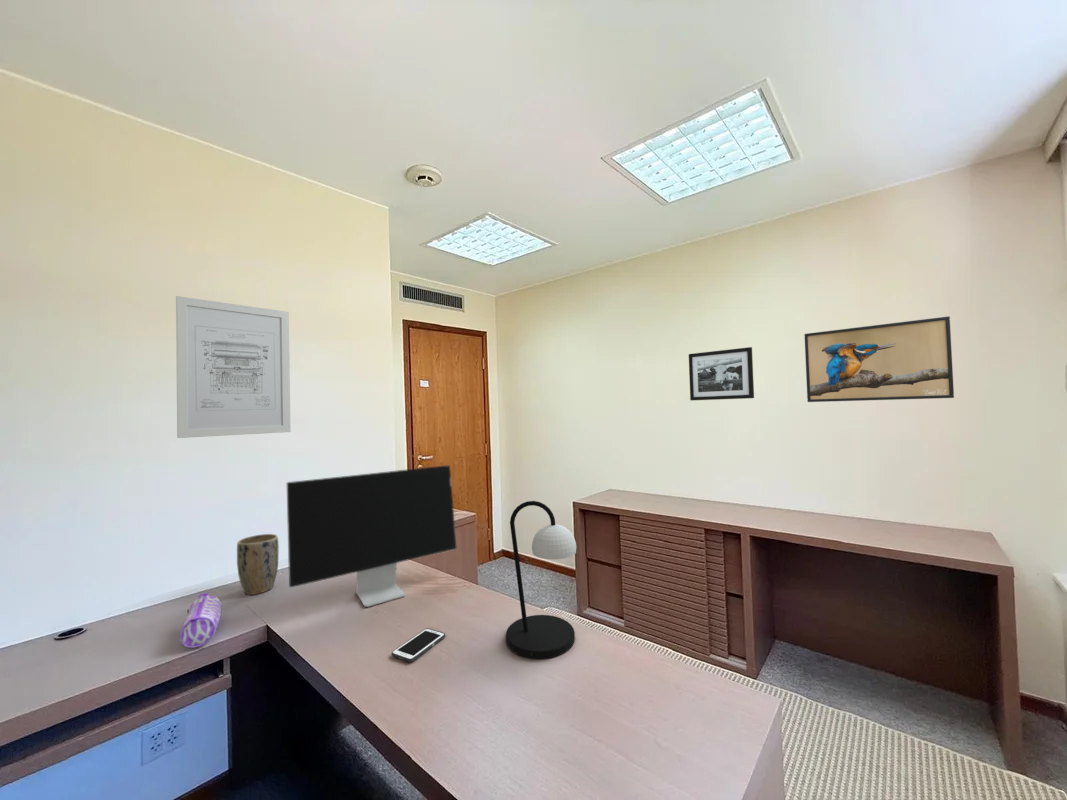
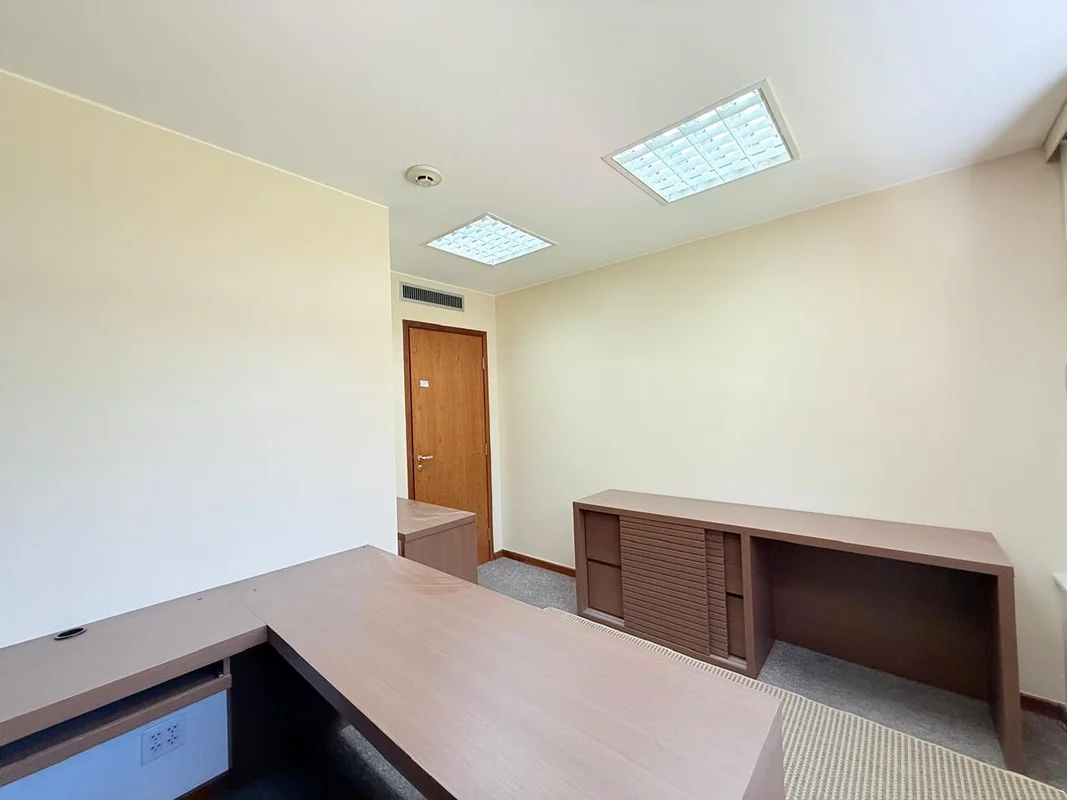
- computer monitor [285,464,457,608]
- wall art [175,295,292,439]
- picture frame [688,346,755,401]
- cell phone [391,627,446,663]
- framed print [803,315,955,403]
- plant pot [236,533,280,596]
- pencil case [179,592,222,649]
- table lamp [505,500,577,659]
